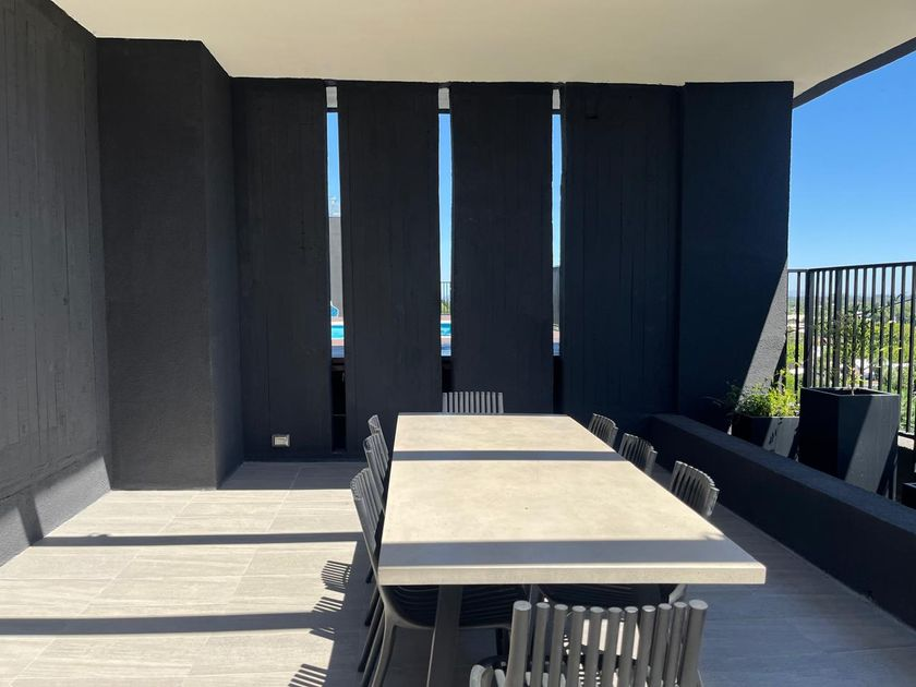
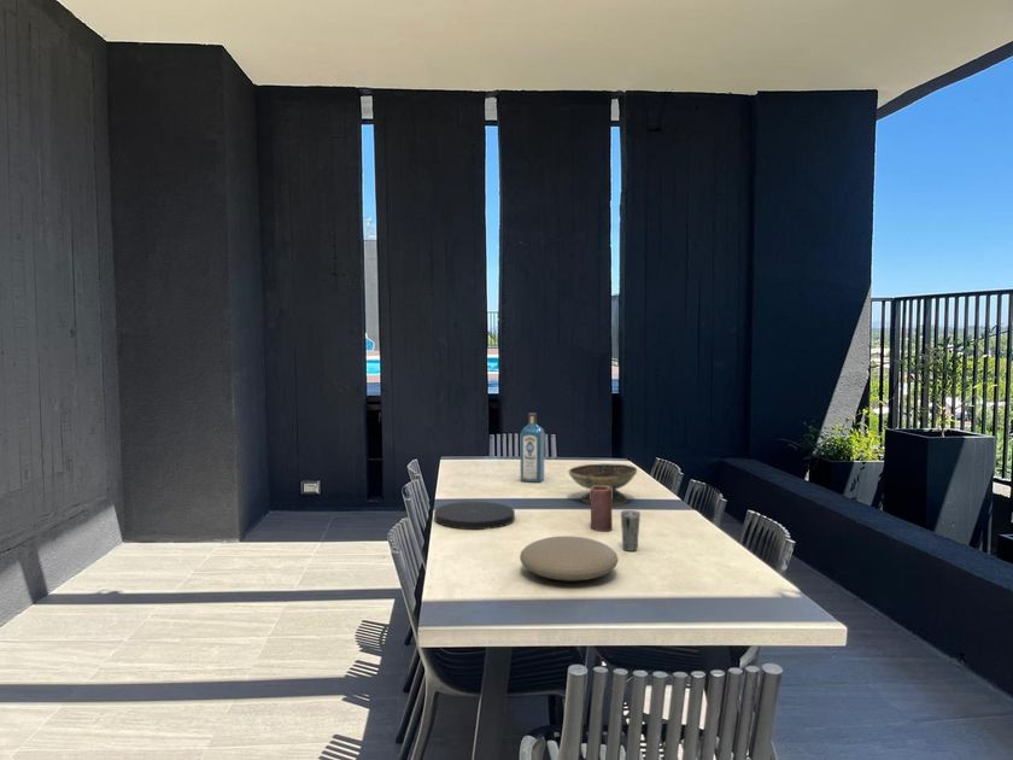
+ candle [590,486,614,533]
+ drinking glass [620,509,642,553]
+ plate [519,534,620,581]
+ plate [433,501,516,531]
+ liquor [520,413,545,484]
+ decorative bowl [567,462,638,507]
